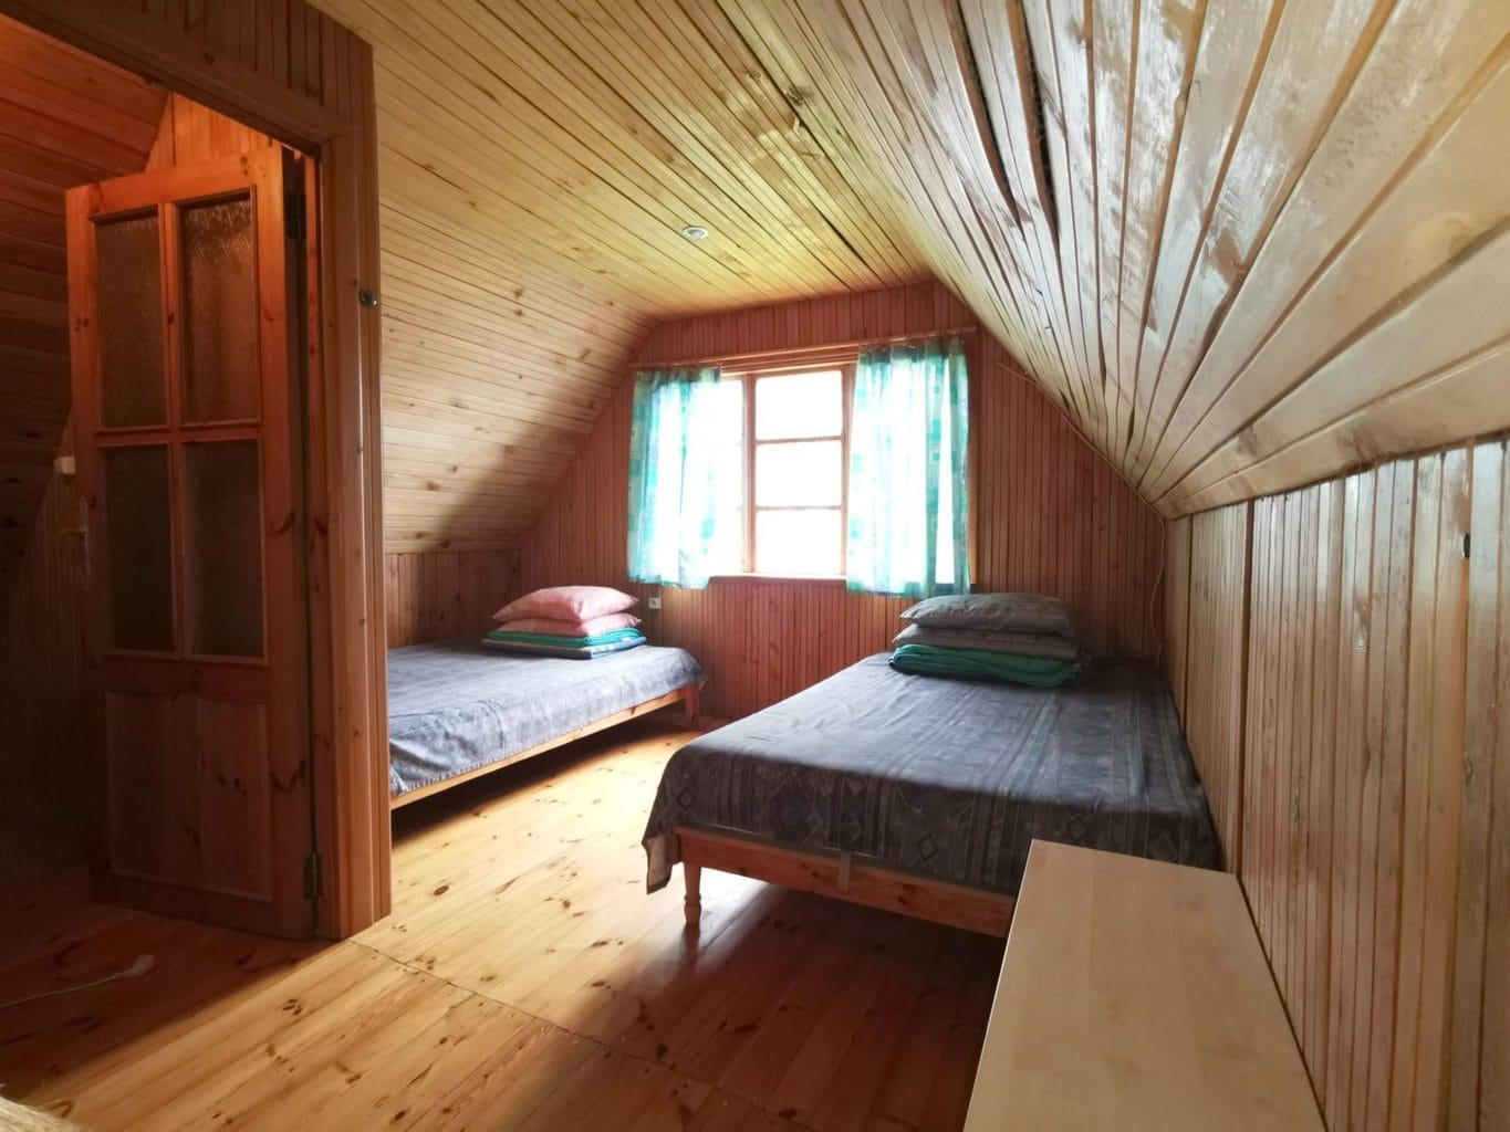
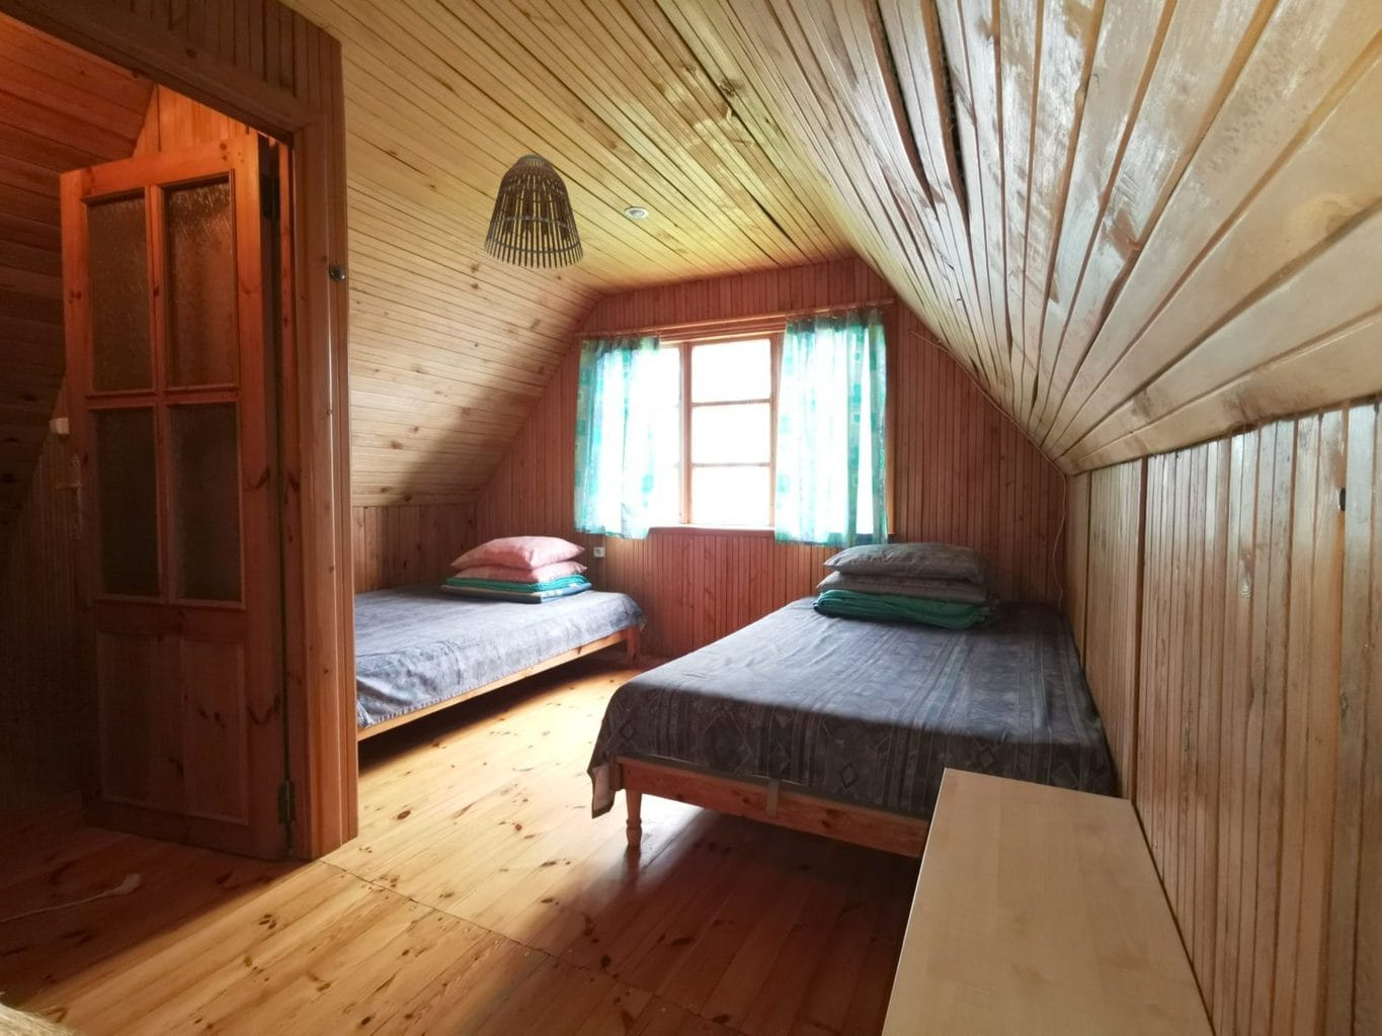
+ lamp shade [482,153,584,270]
